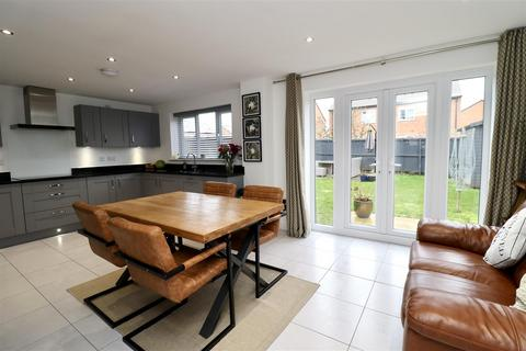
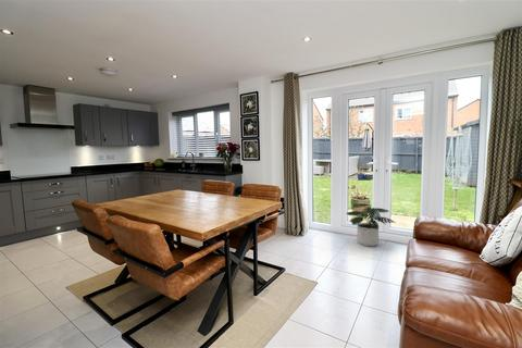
+ potted plant [346,202,397,247]
